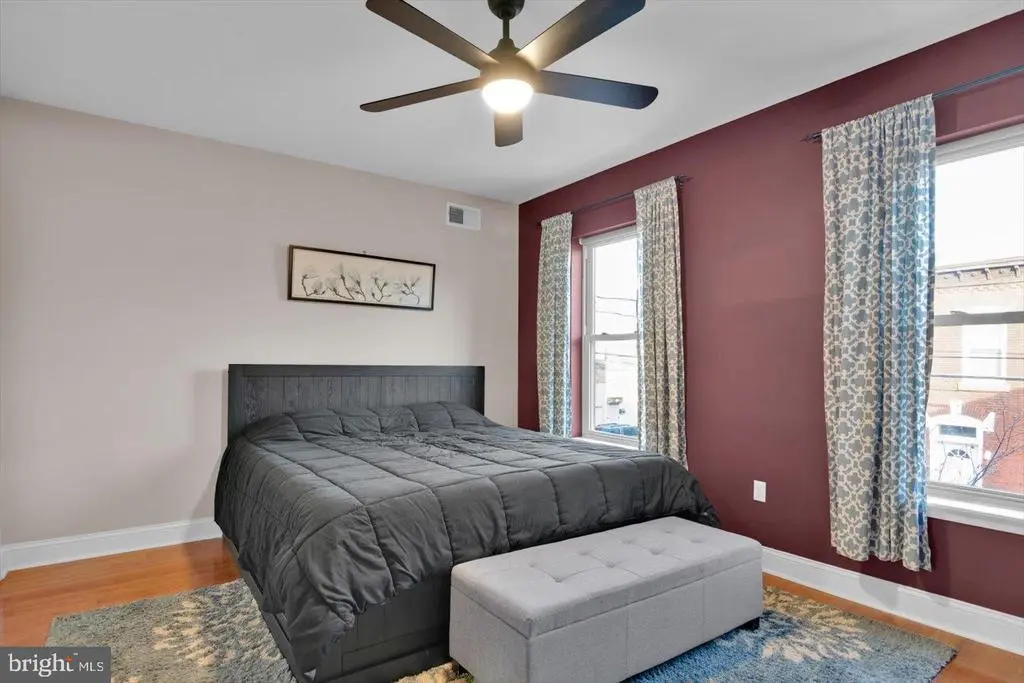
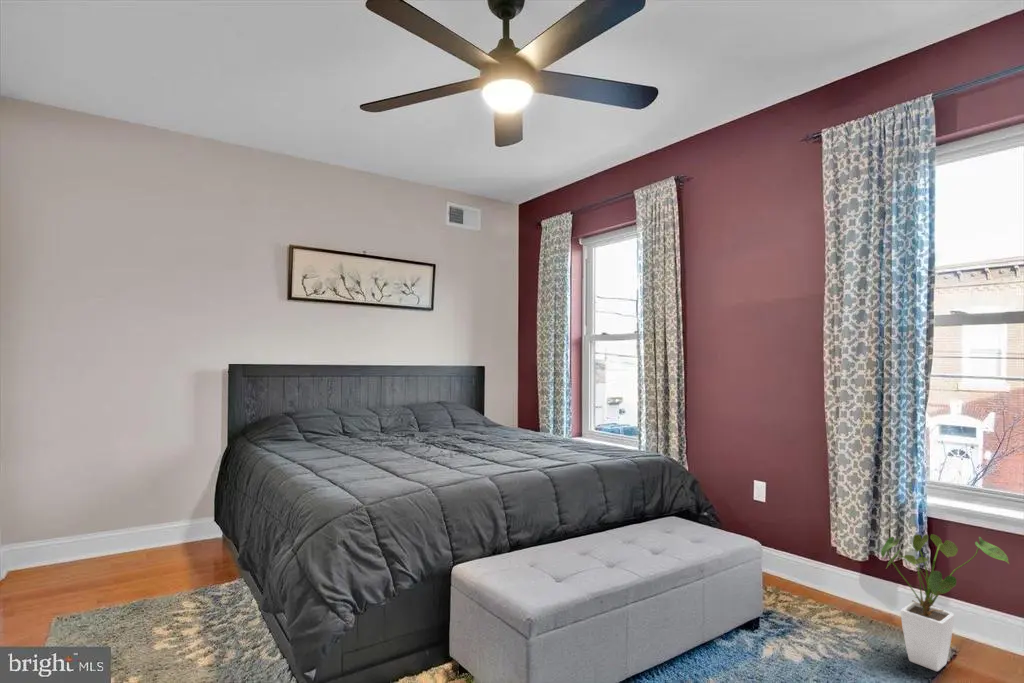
+ house plant [880,533,1010,672]
